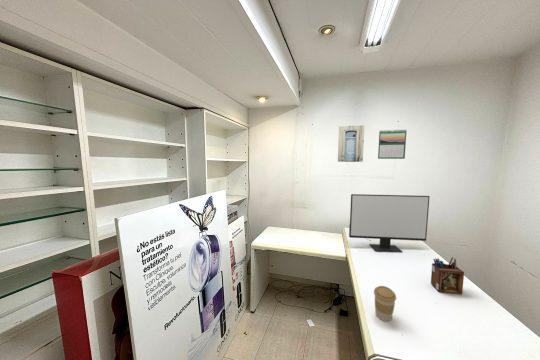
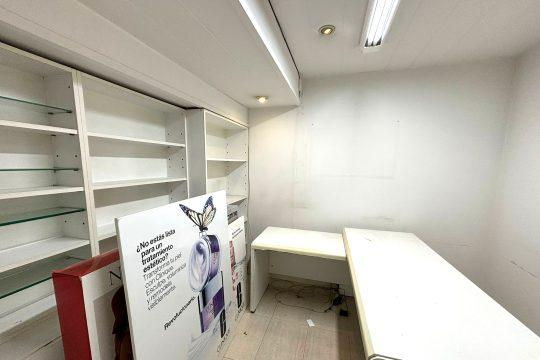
- desk organizer [430,256,465,295]
- computer monitor [348,193,431,254]
- coffee cup [373,285,397,322]
- wall art [337,125,365,163]
- calendar [377,129,408,160]
